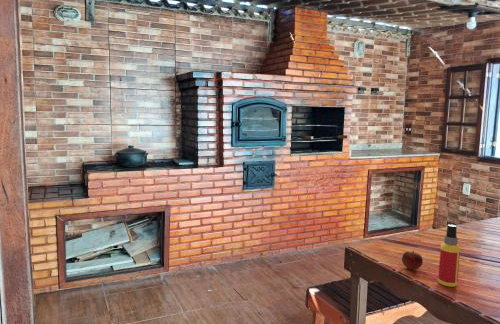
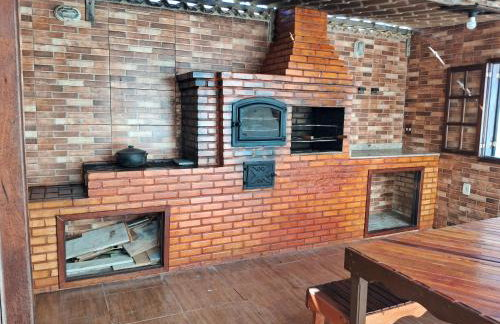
- spray bottle [437,224,461,288]
- fruit [401,250,424,271]
